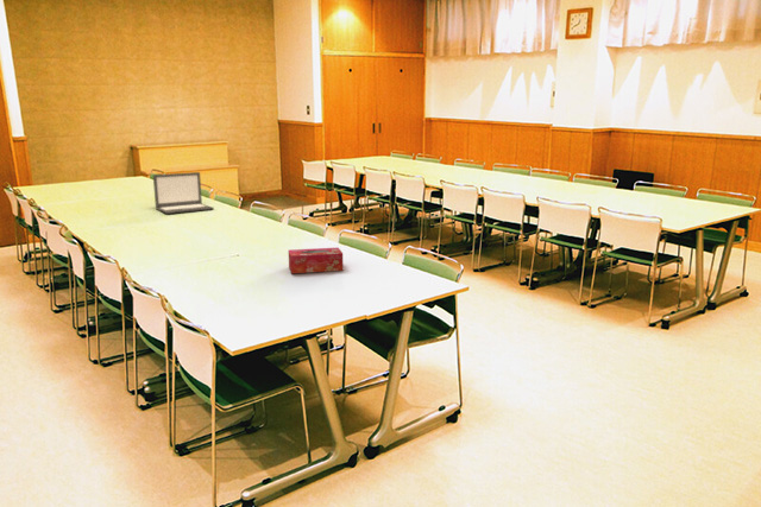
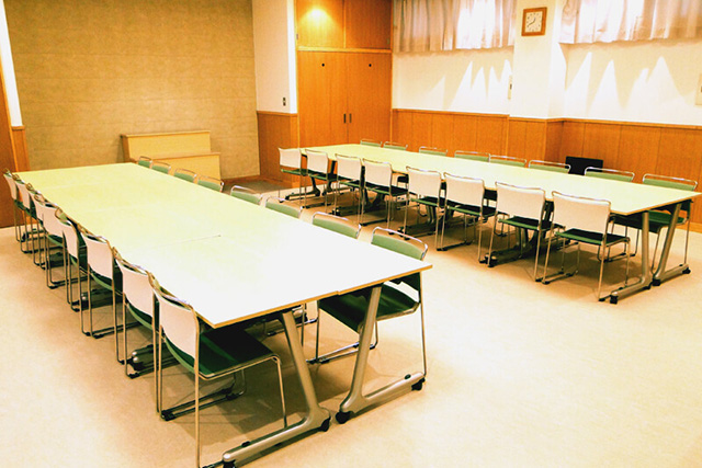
- laptop [152,171,215,215]
- tissue box [288,247,344,274]
